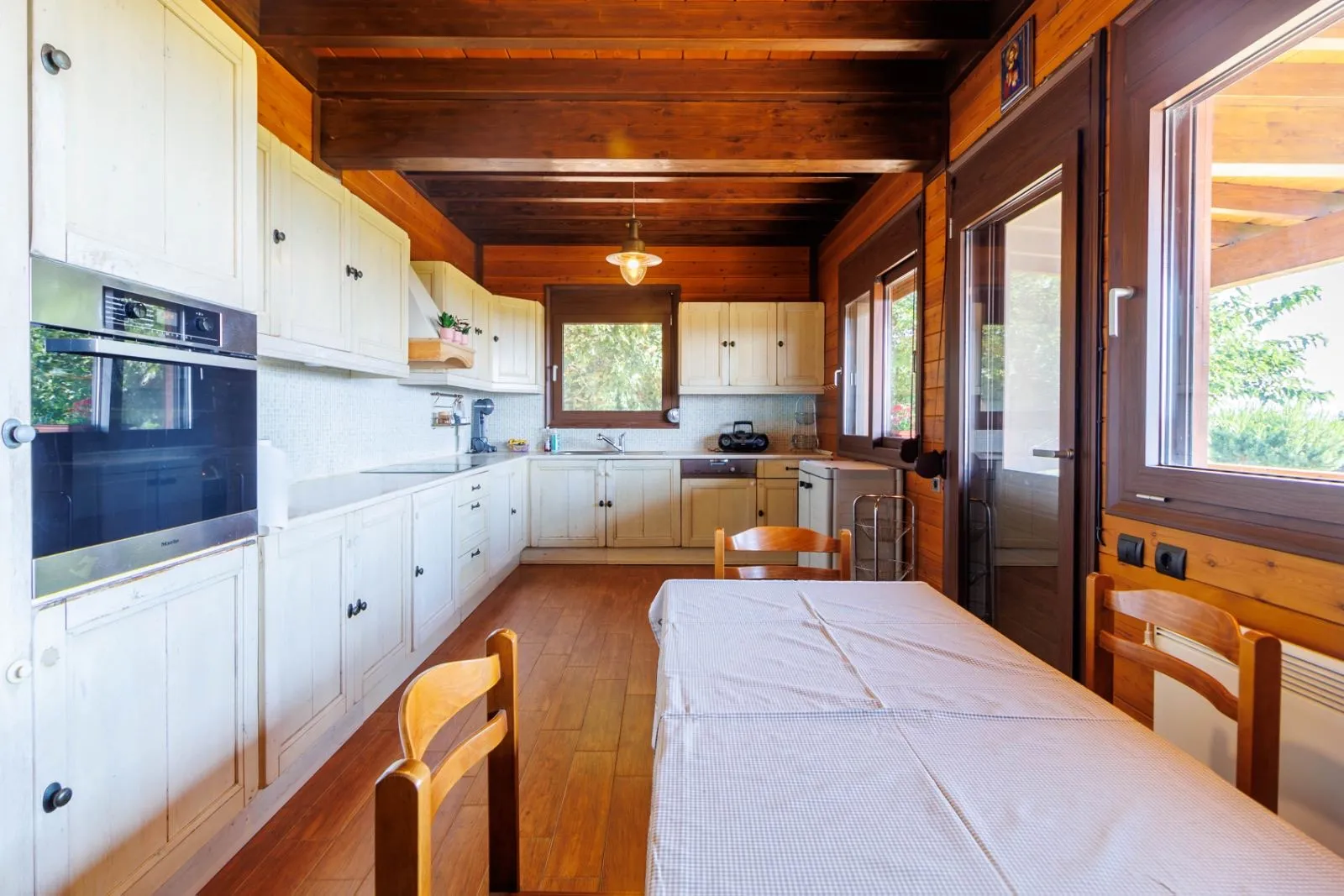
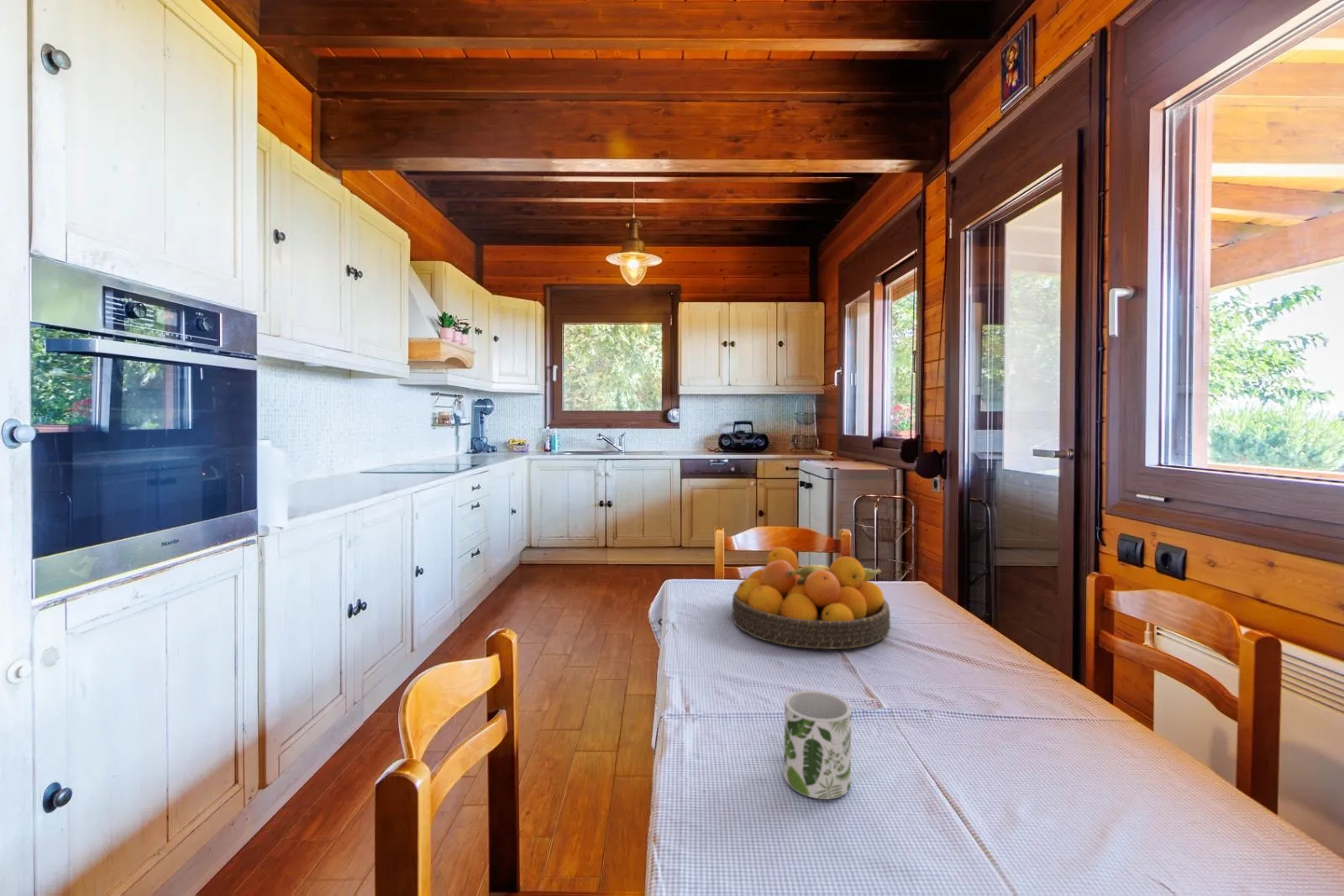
+ fruit bowl [732,547,891,650]
+ mug [783,690,852,800]
